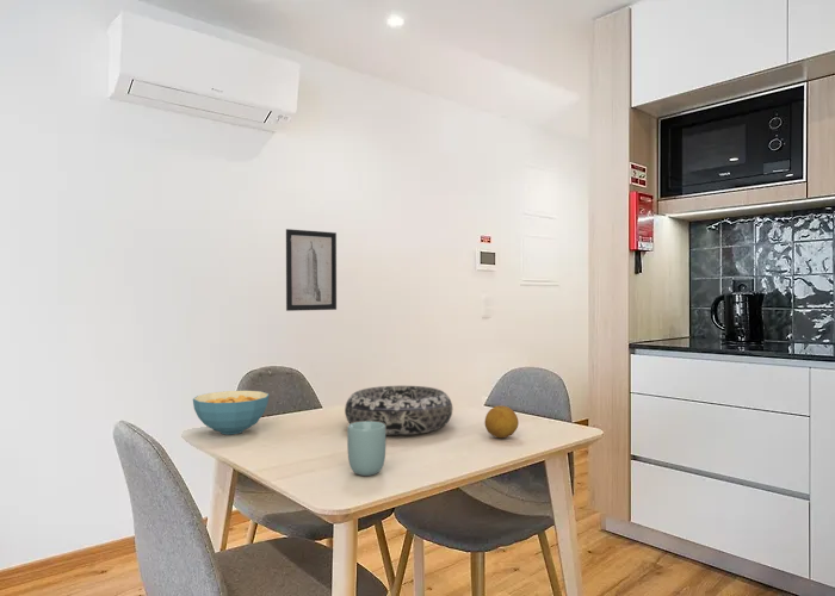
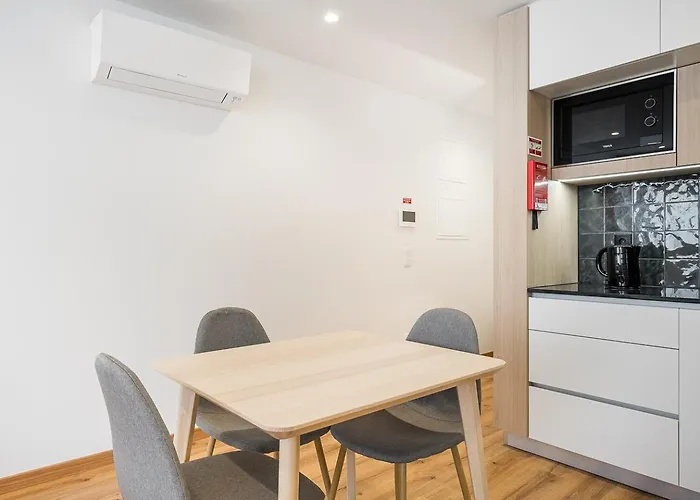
- wall art [285,228,338,312]
- cereal bowl [192,390,270,435]
- fruit [484,405,520,439]
- cup [346,421,386,477]
- decorative bowl [344,385,453,436]
